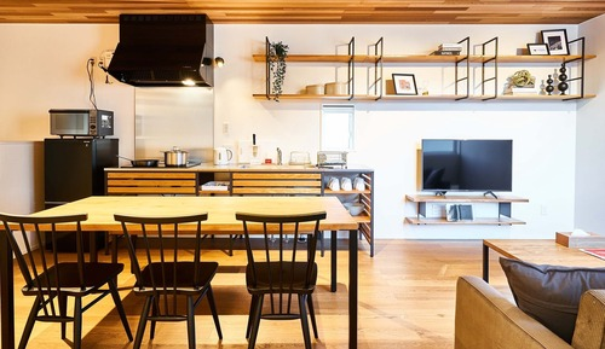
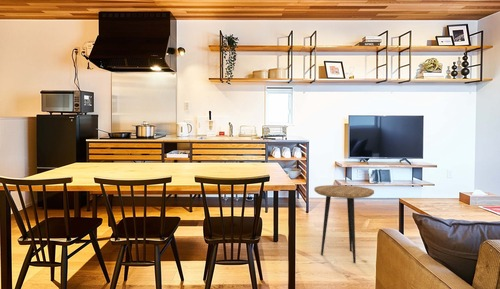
+ side table [313,184,375,264]
